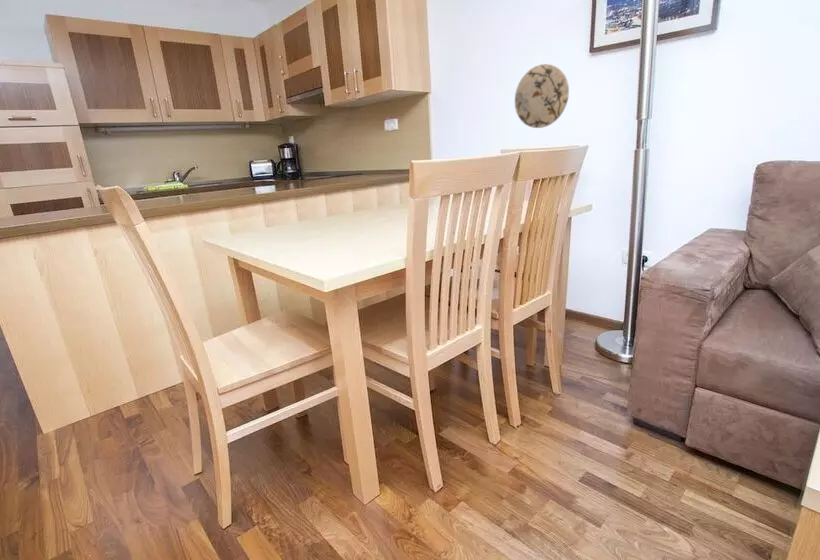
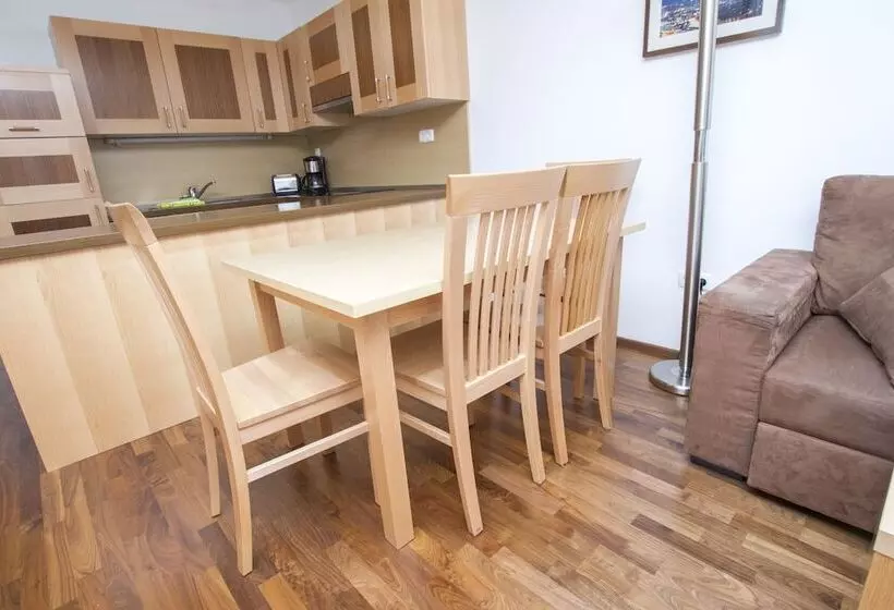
- decorative plate [514,63,570,129]
